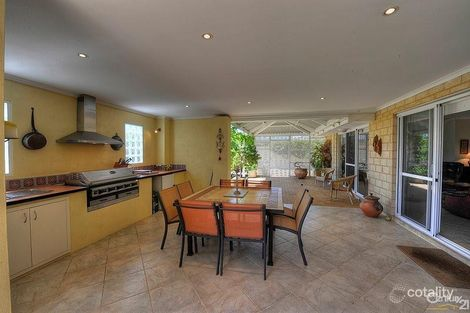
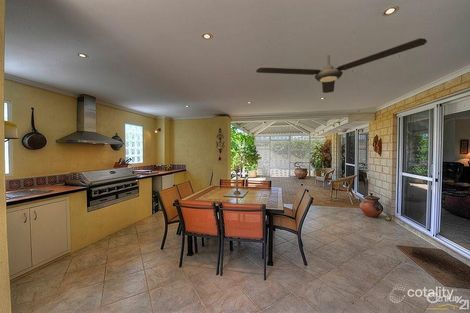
+ ceiling fan [255,37,428,94]
